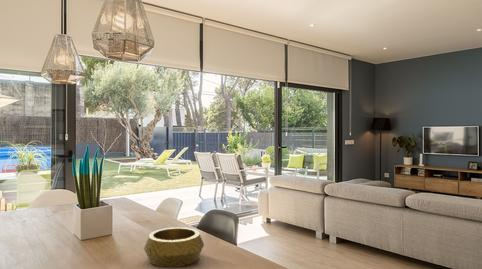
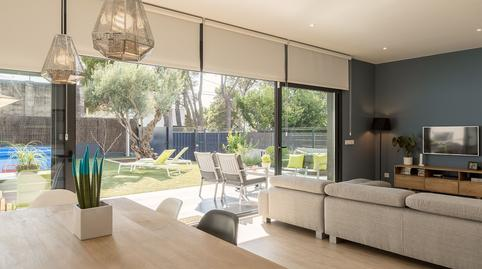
- decorative bowl [143,226,205,268]
